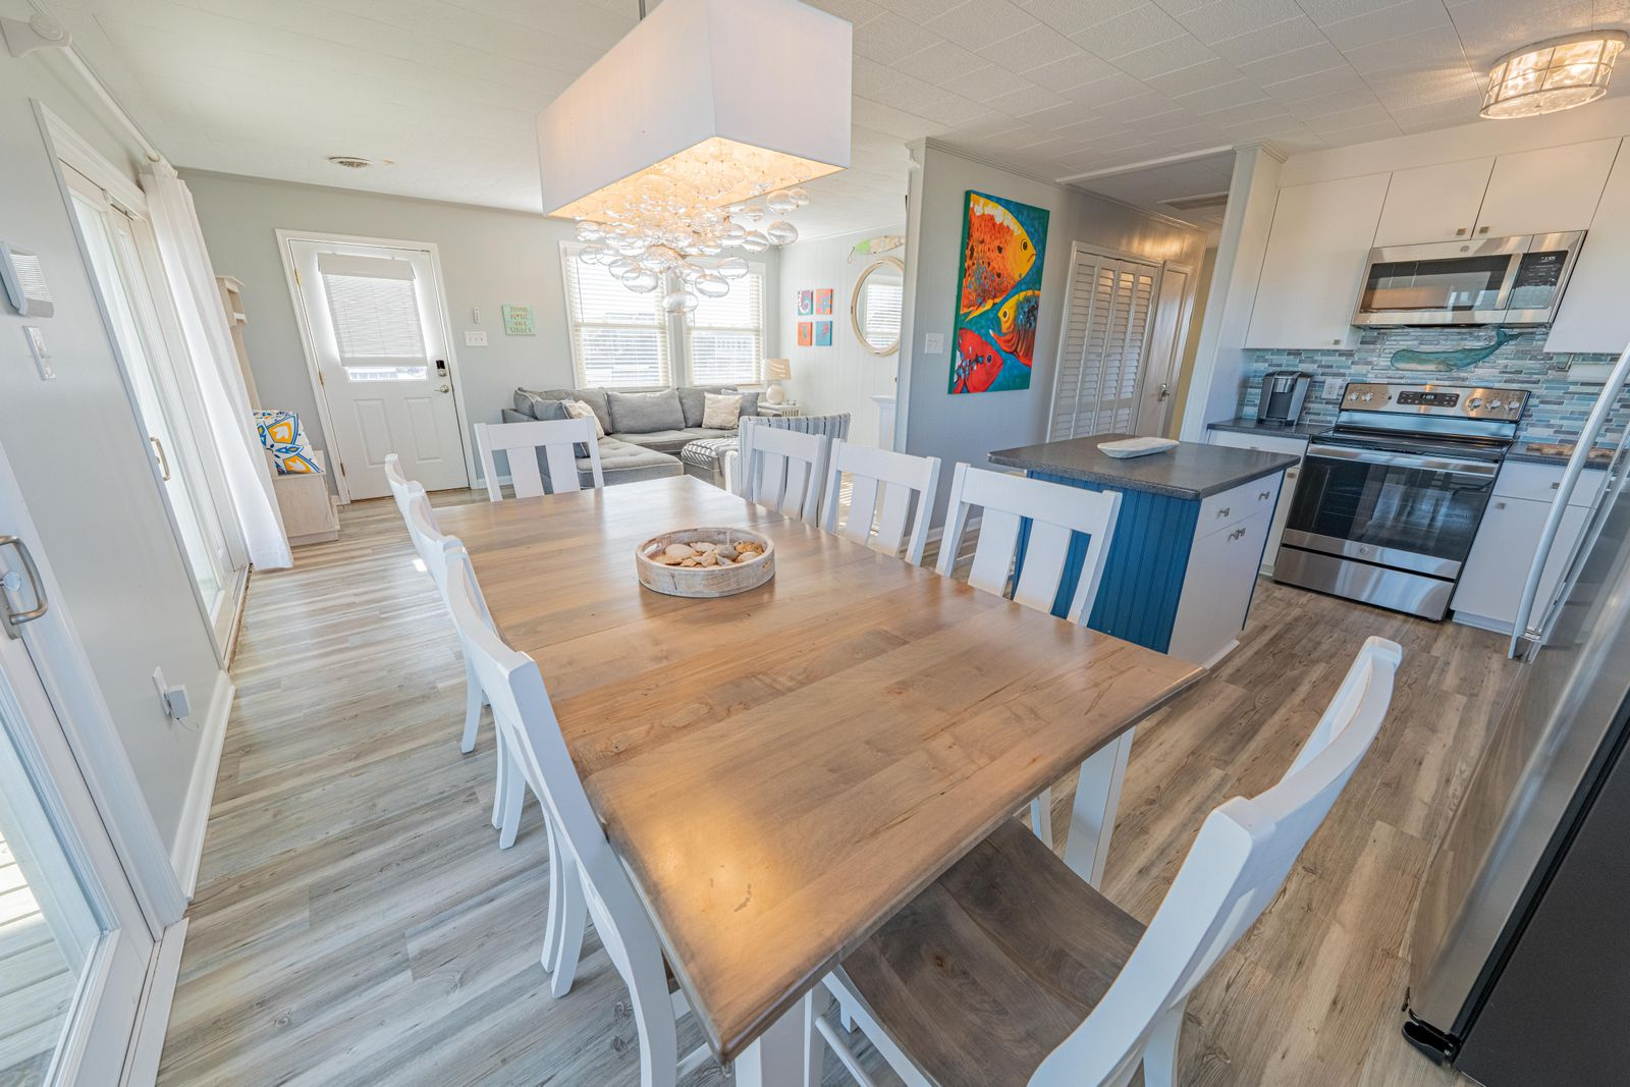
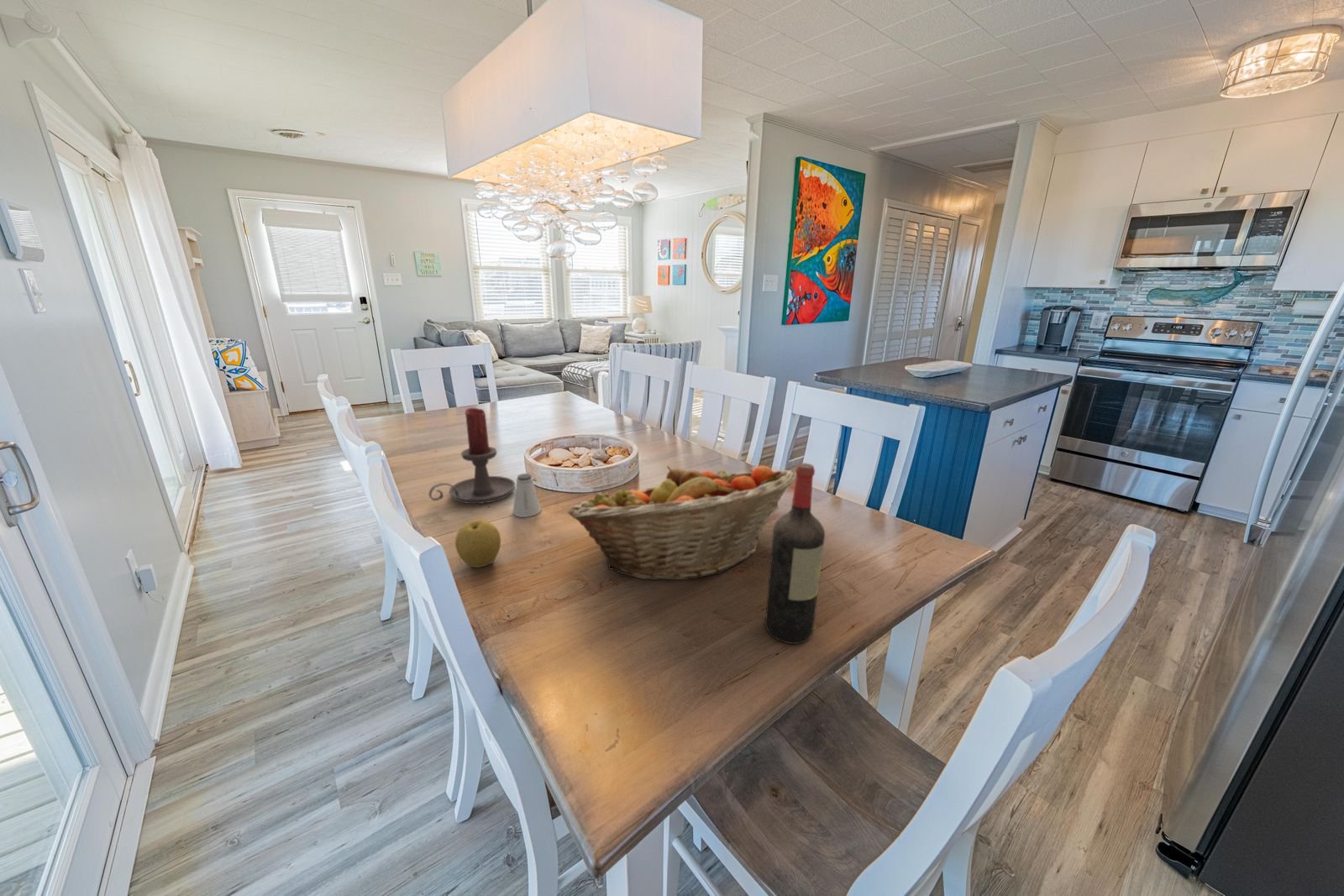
+ candle holder [428,407,516,505]
+ saltshaker [512,473,542,518]
+ fruit [454,519,501,569]
+ wine bottle [764,463,826,645]
+ fruit basket [566,465,796,581]
